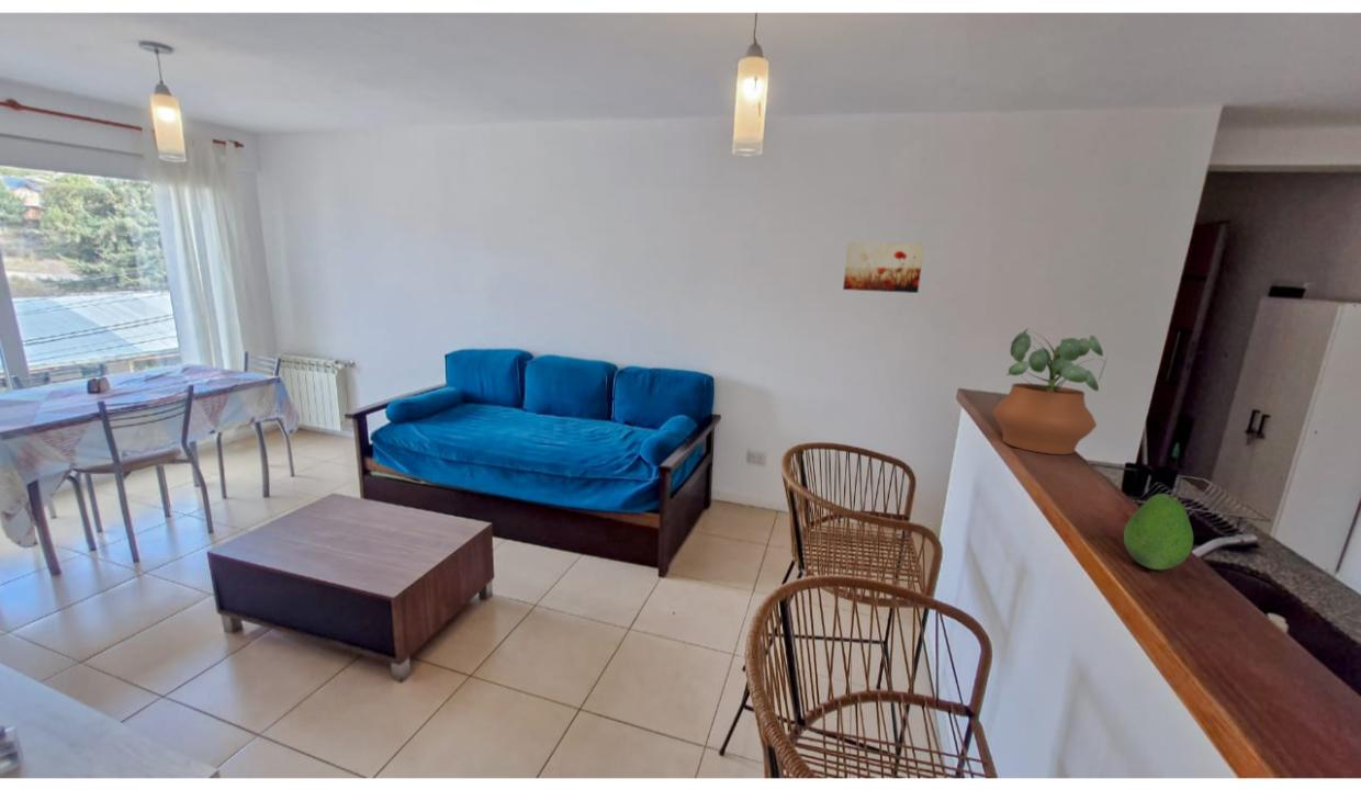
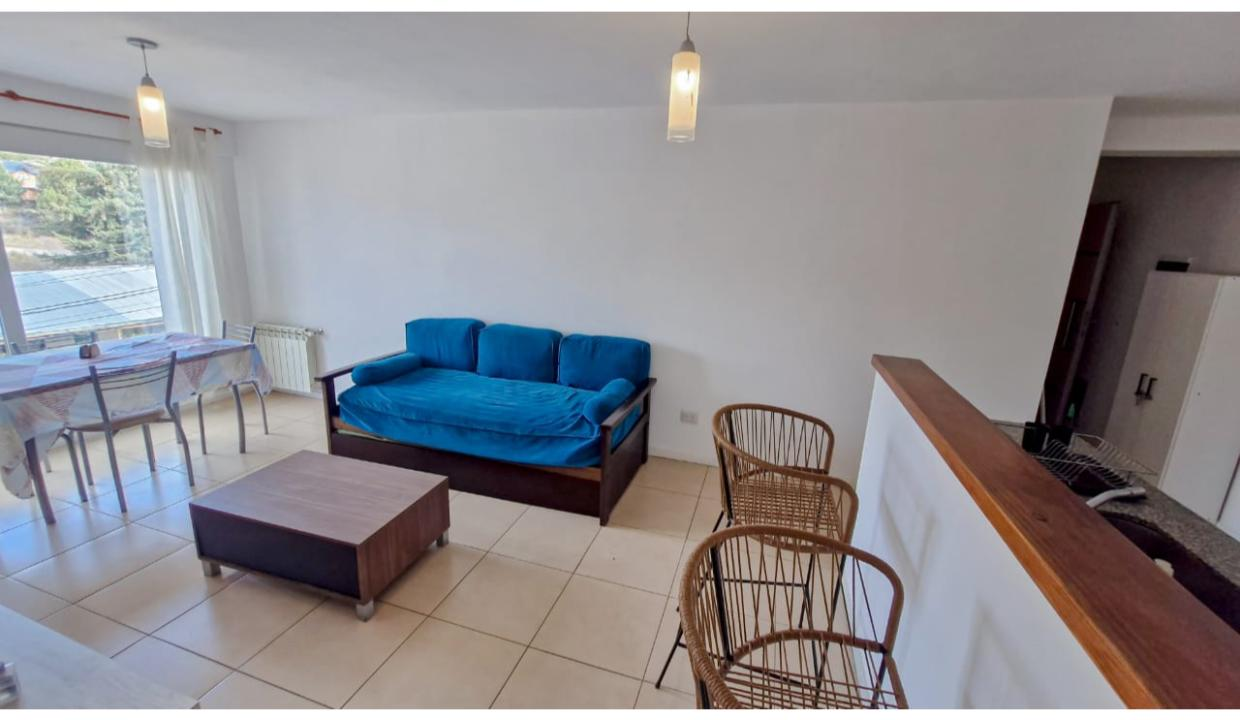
- wall art [842,241,925,294]
- potted plant [991,327,1109,455]
- fruit [1123,493,1194,571]
